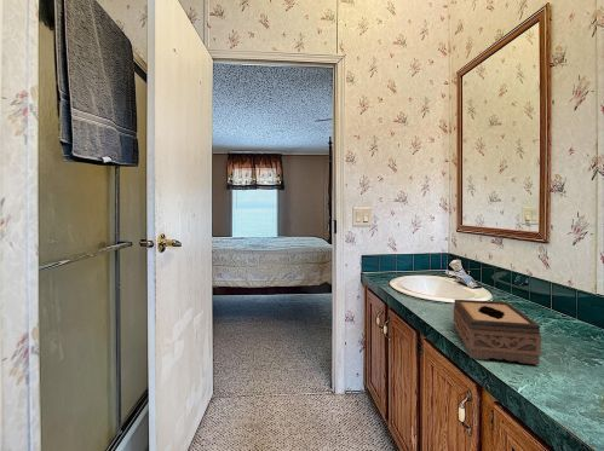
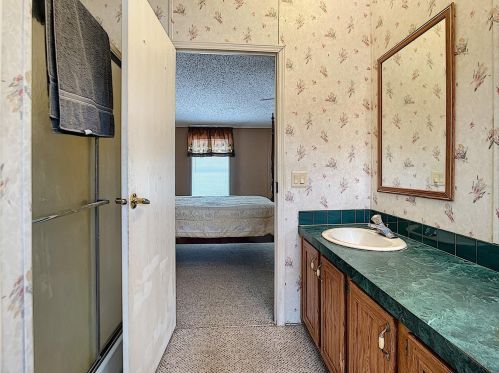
- tissue box [453,299,542,365]
